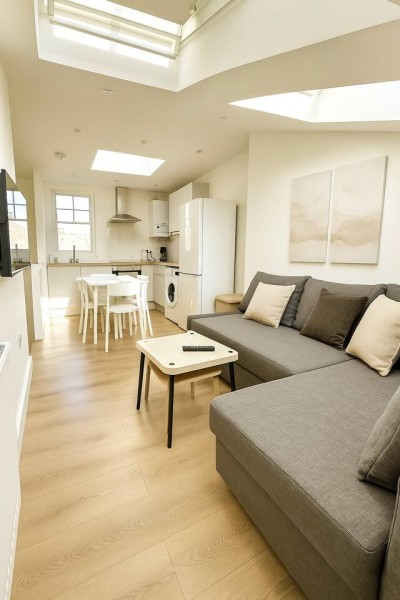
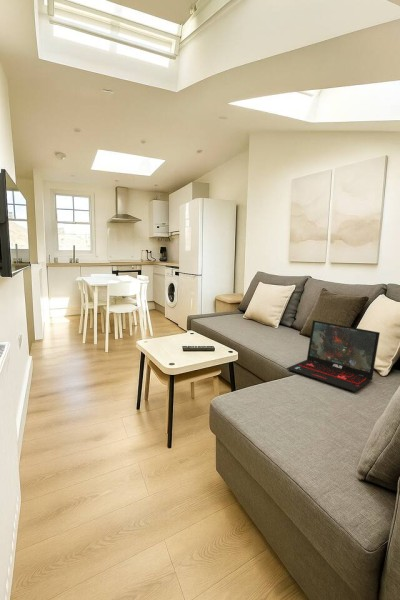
+ laptop [286,319,381,393]
